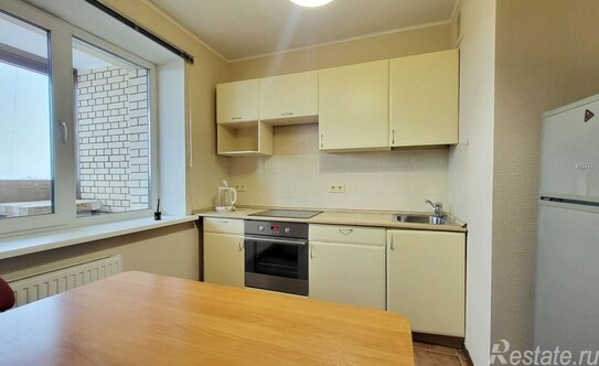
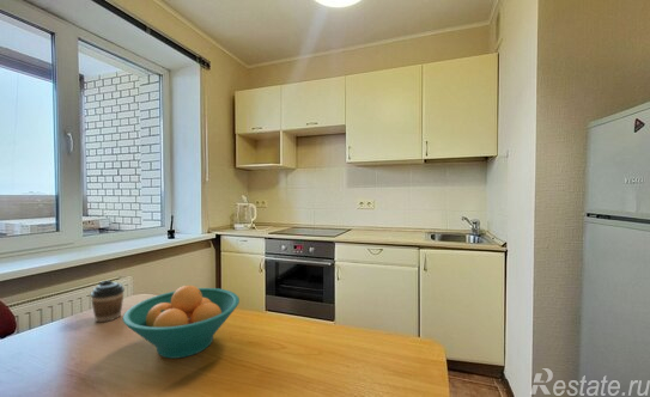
+ coffee cup [90,279,126,323]
+ fruit bowl [122,285,241,360]
